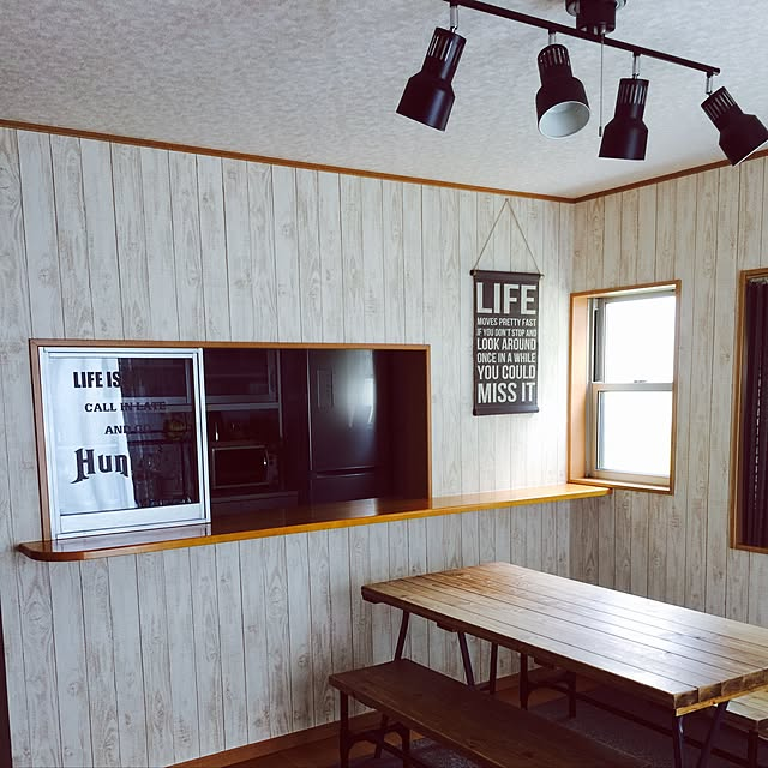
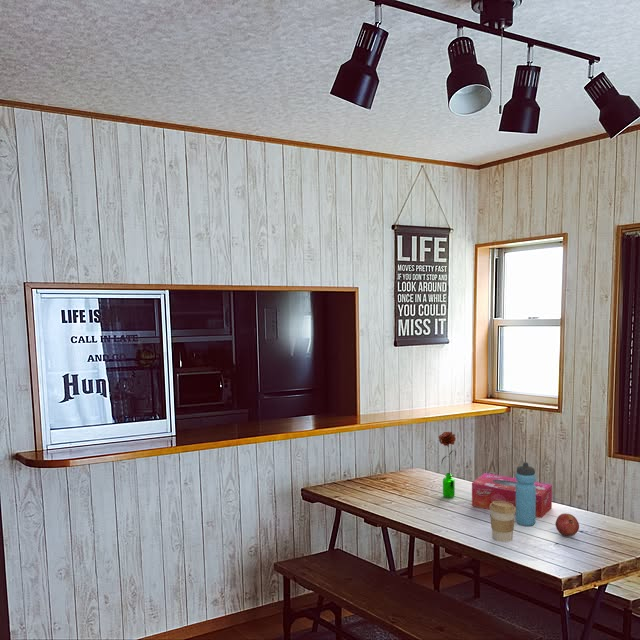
+ flower [437,431,457,499]
+ fruit [554,512,580,537]
+ coffee cup [489,501,516,542]
+ water bottle [515,461,537,527]
+ tissue box [471,472,553,519]
